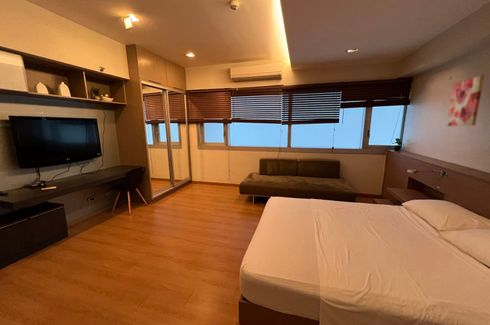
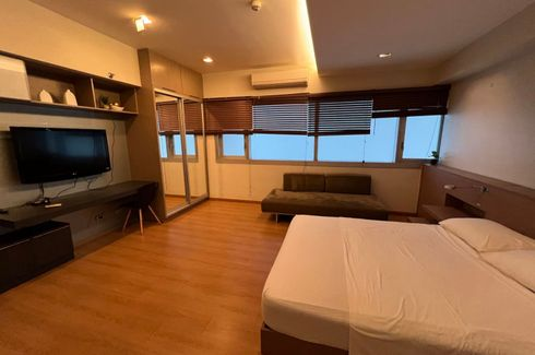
- wall art [446,74,485,127]
